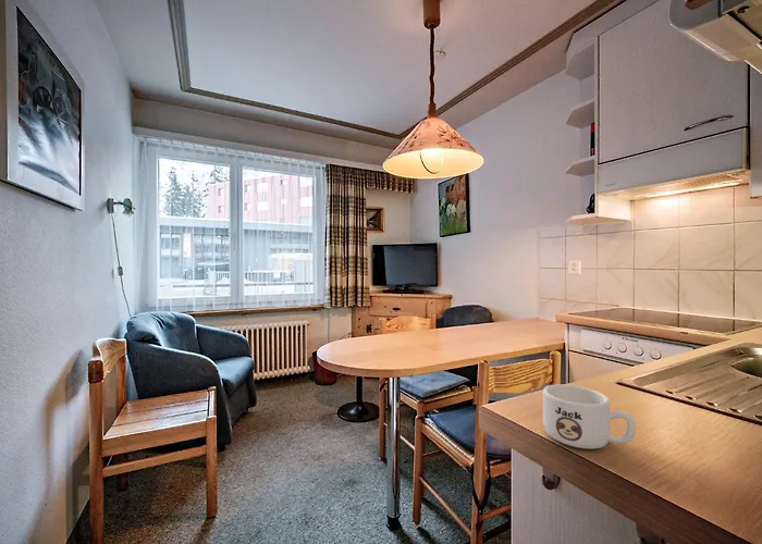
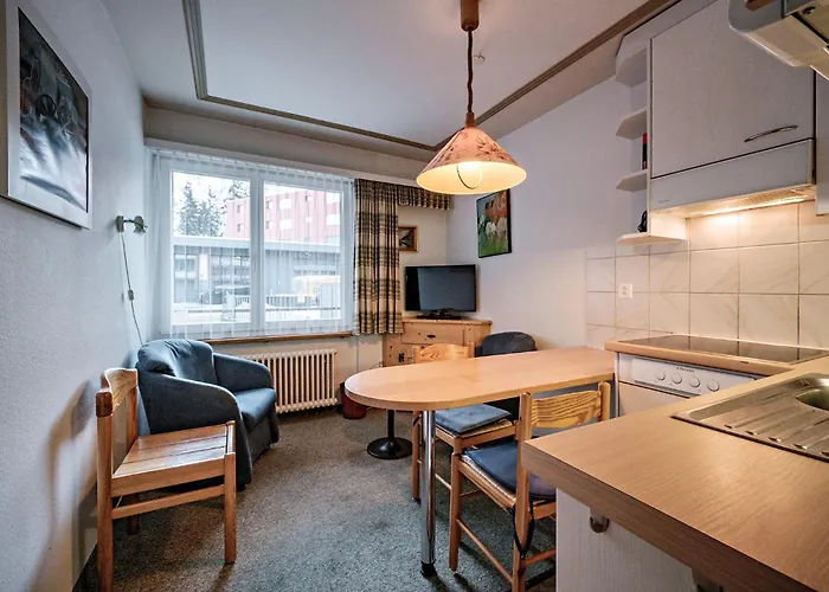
- mug [542,383,637,449]
